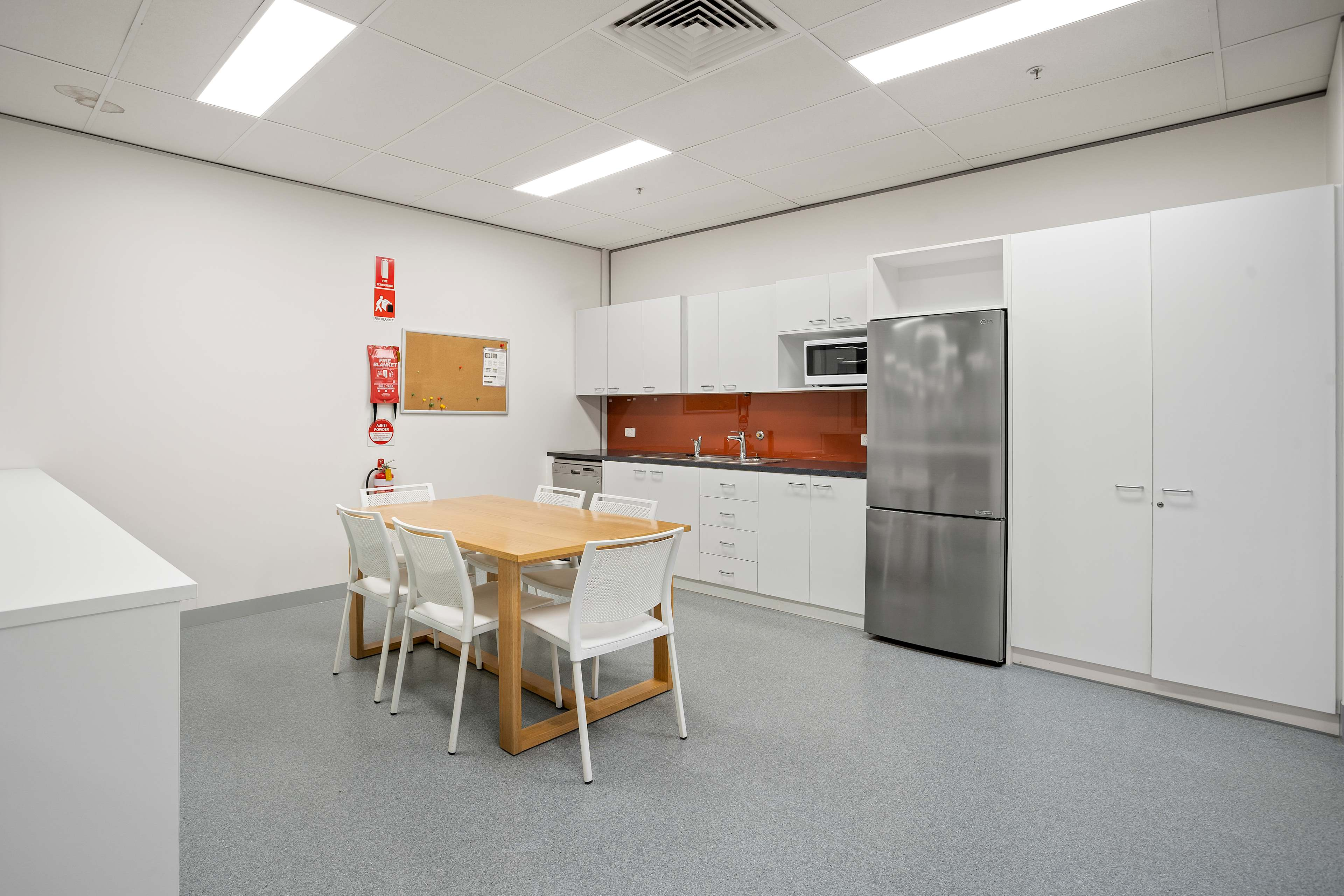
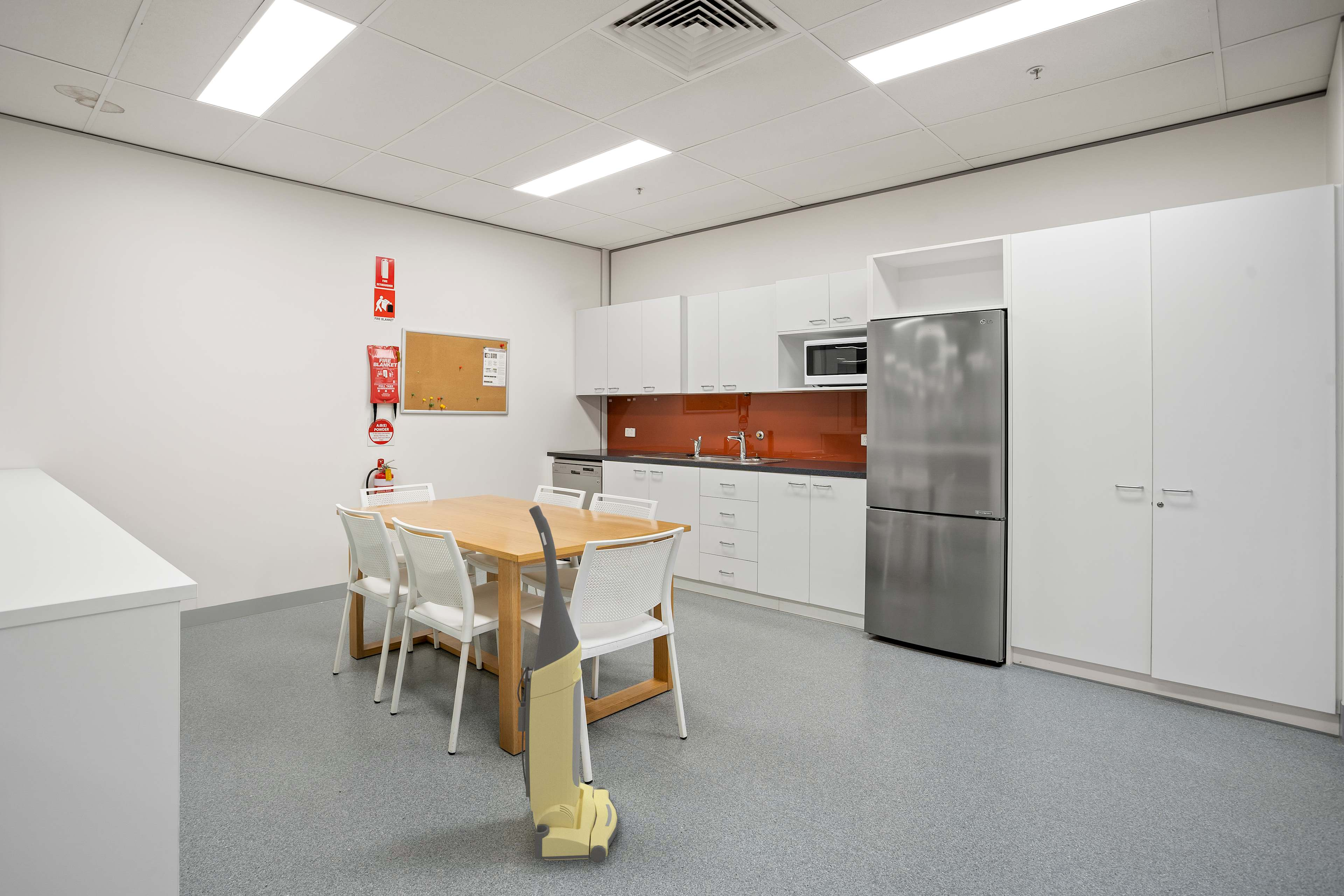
+ vacuum cleaner [517,505,619,863]
